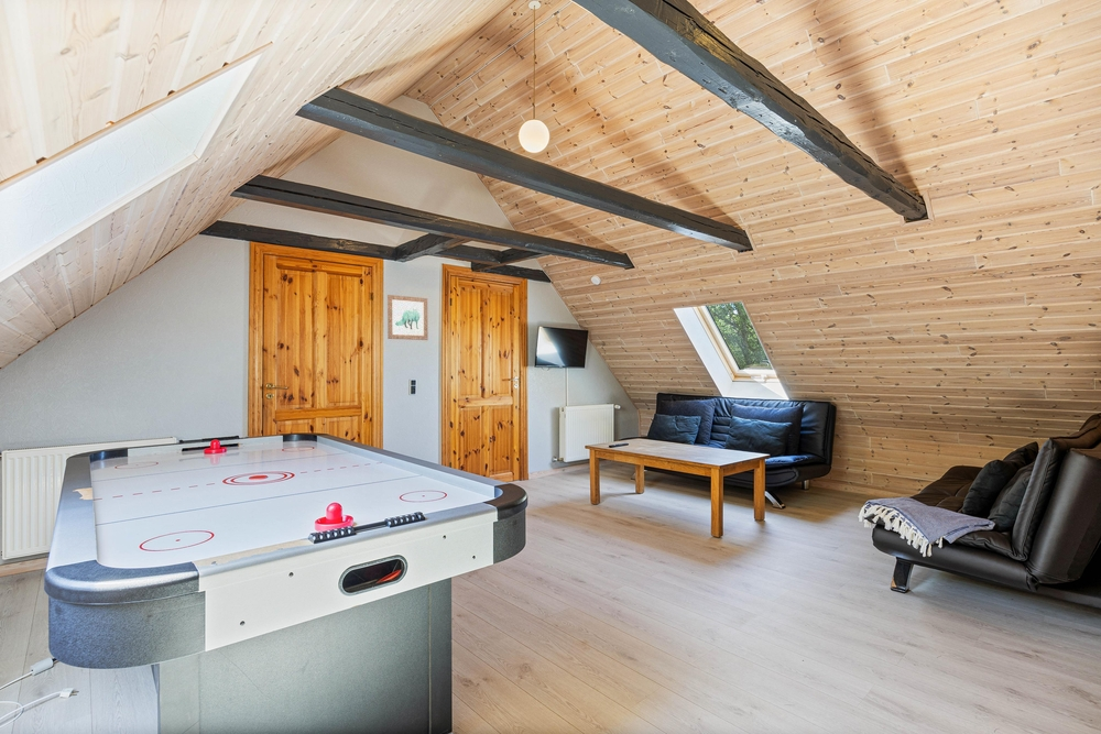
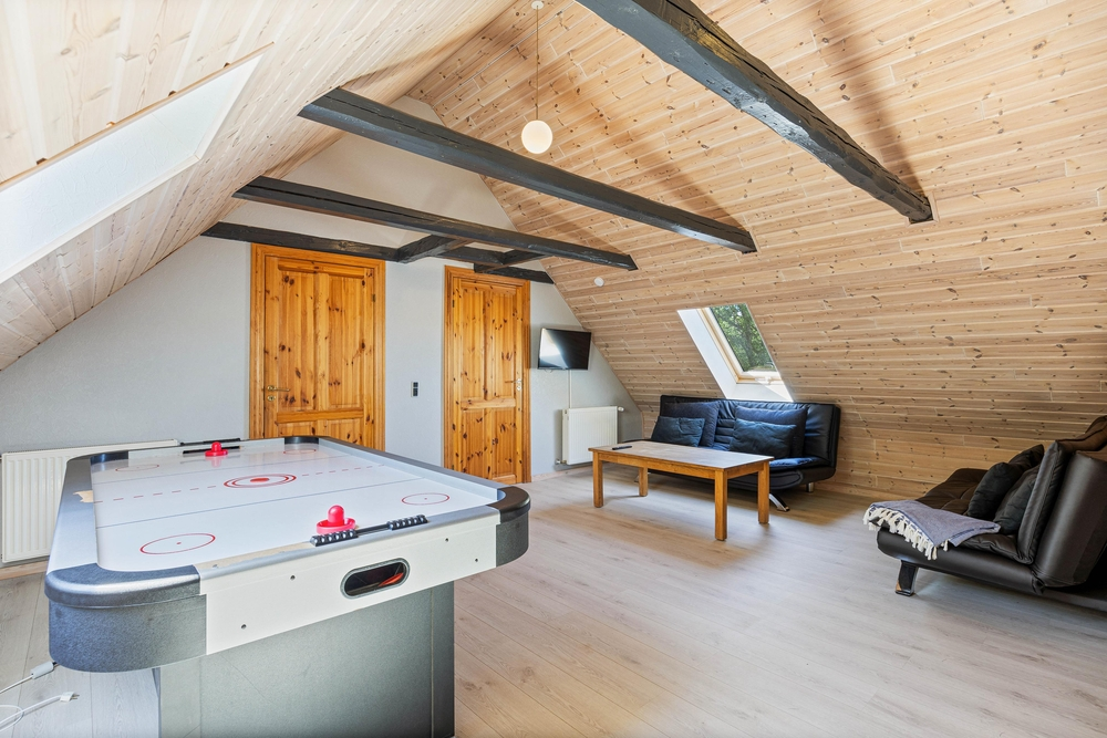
- wall art [386,294,429,341]
